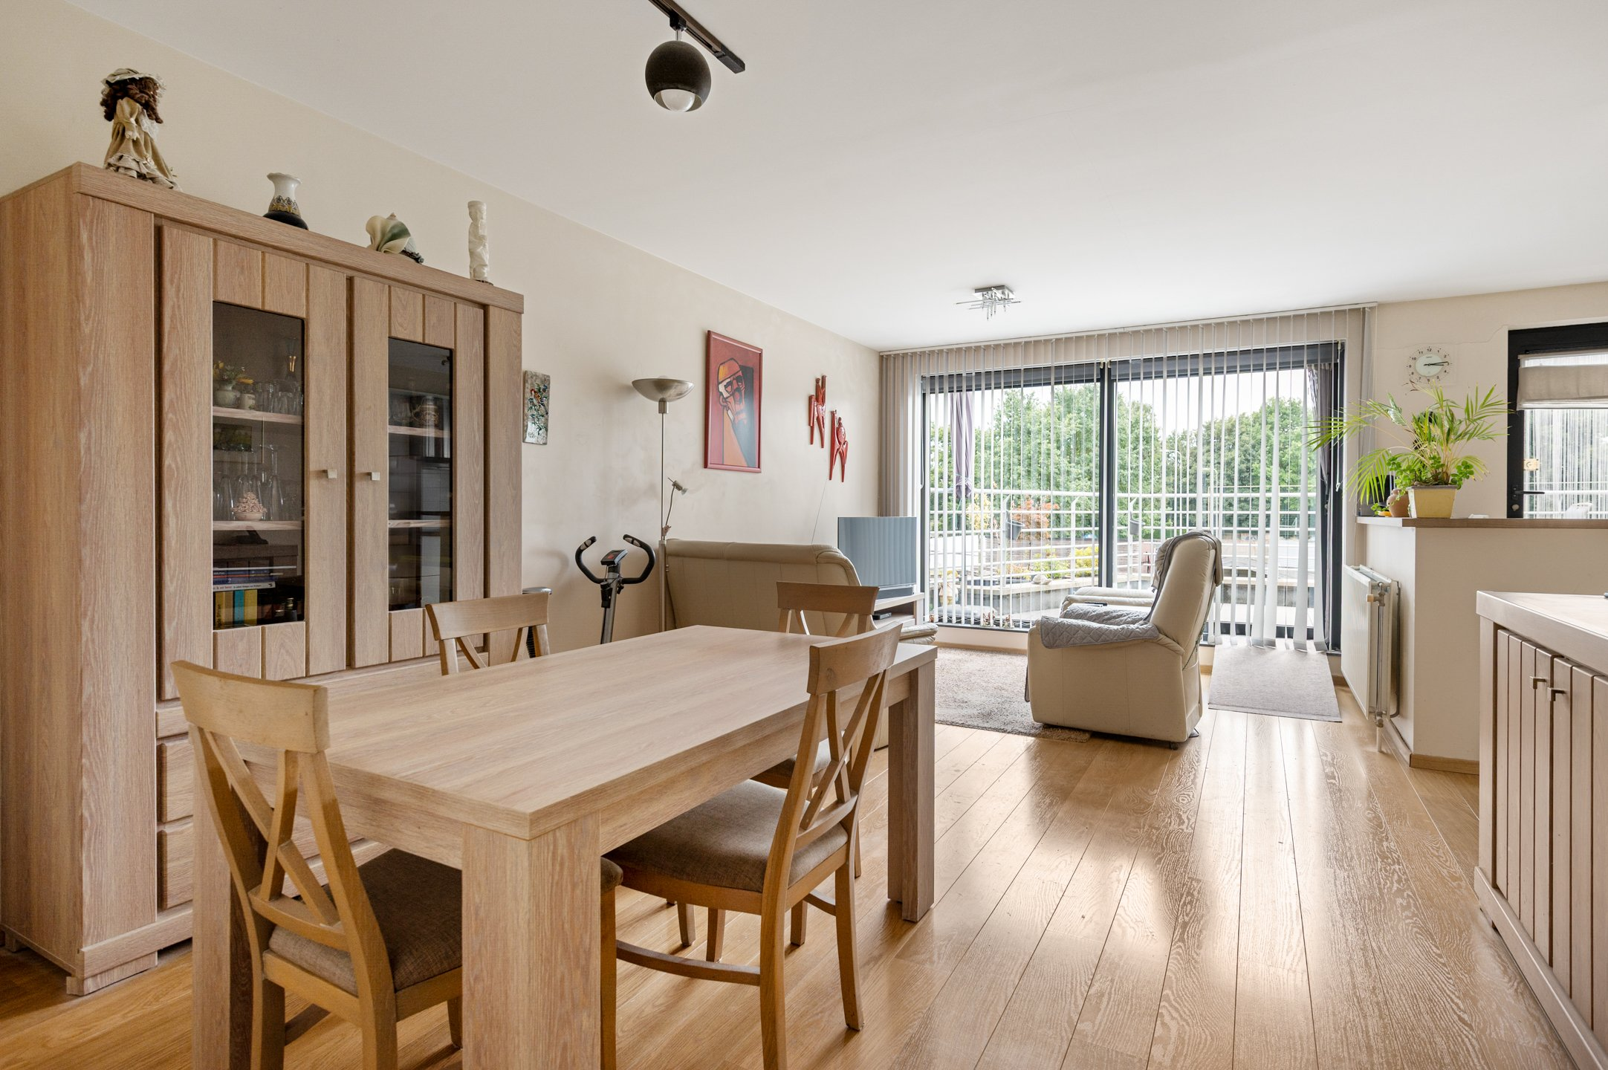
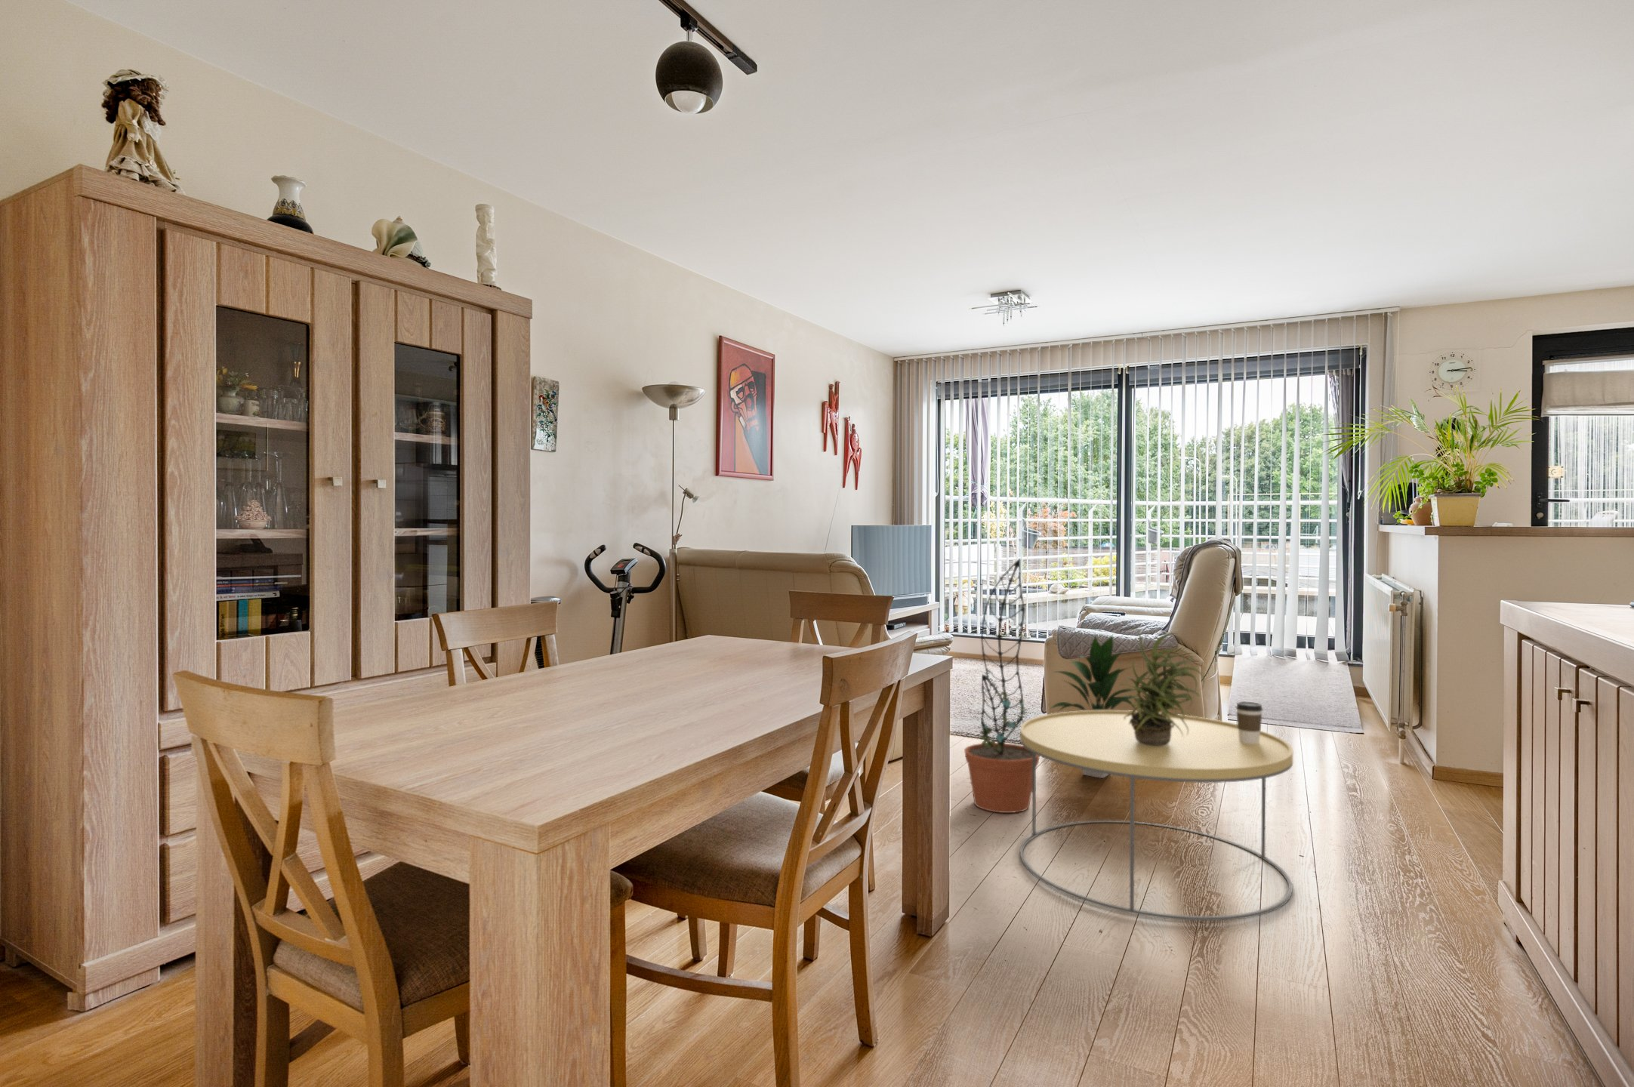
+ indoor plant [1047,634,1139,779]
+ coffee cup [1235,700,1263,745]
+ coffee table [1019,710,1293,922]
+ potted plant [1118,627,1205,746]
+ decorative plant [963,558,1041,814]
